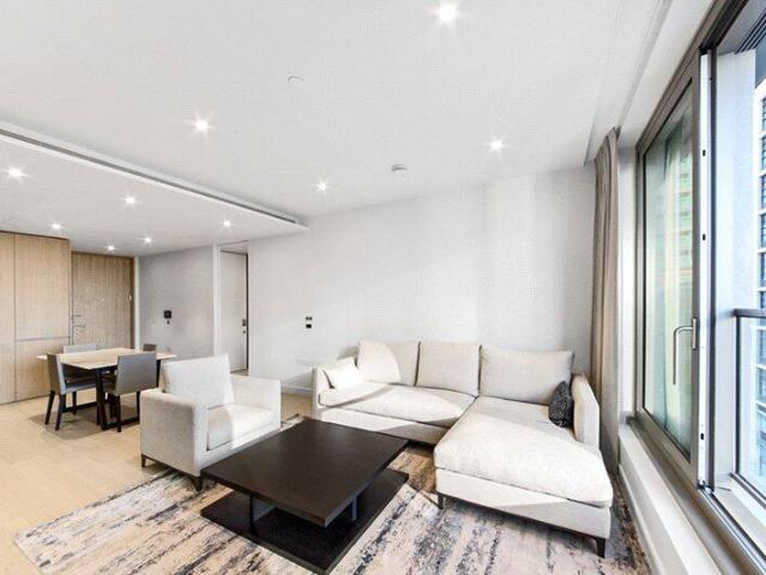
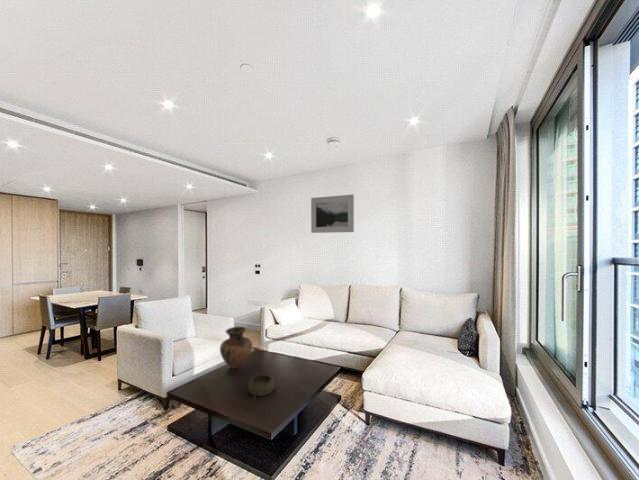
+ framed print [310,194,355,234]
+ decorative bowl [247,373,278,399]
+ vase [219,326,254,376]
